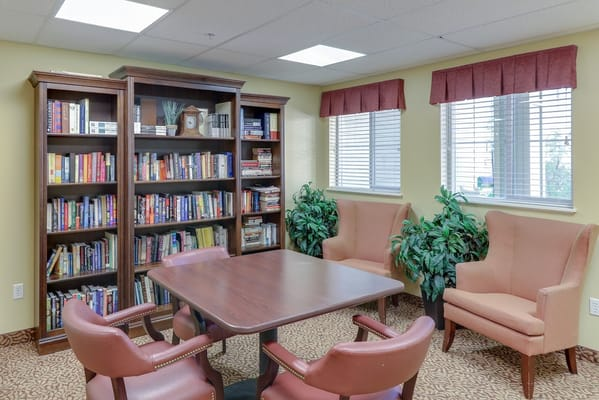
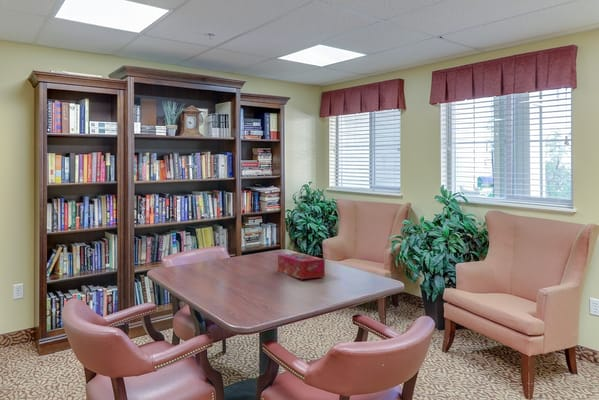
+ tissue box [277,252,326,280]
